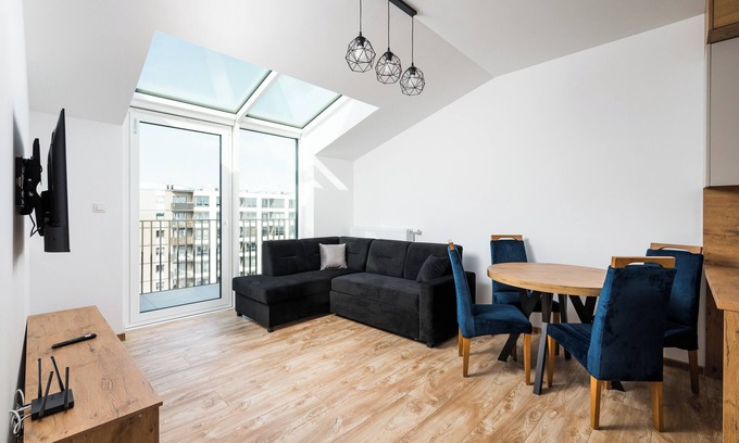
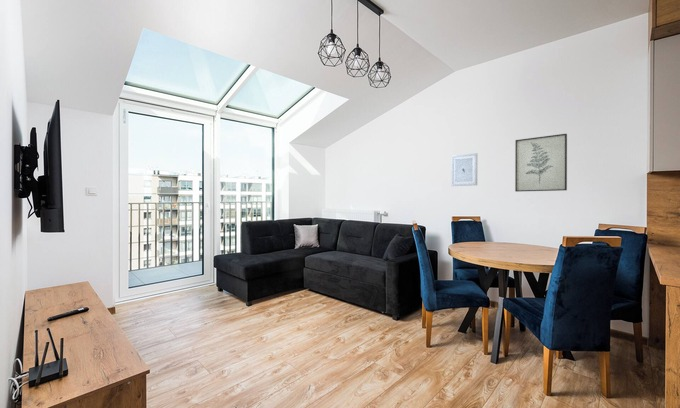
+ wall art [450,152,478,187]
+ wall art [514,133,568,193]
